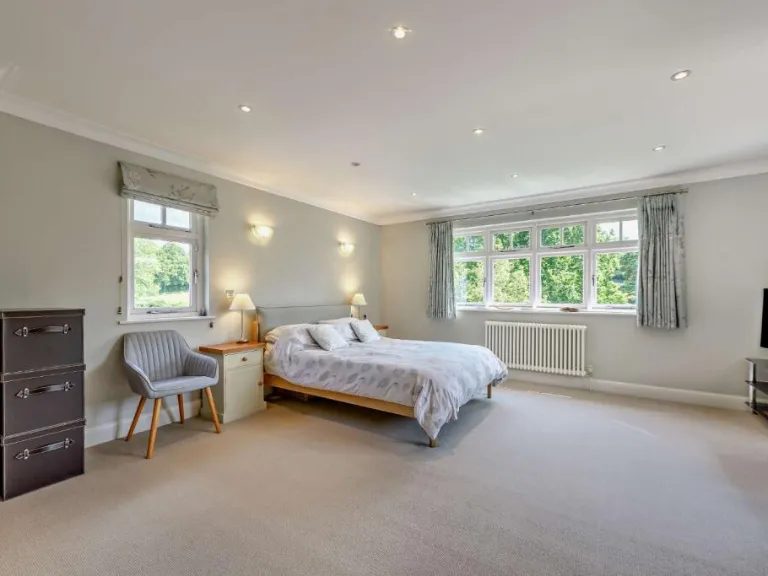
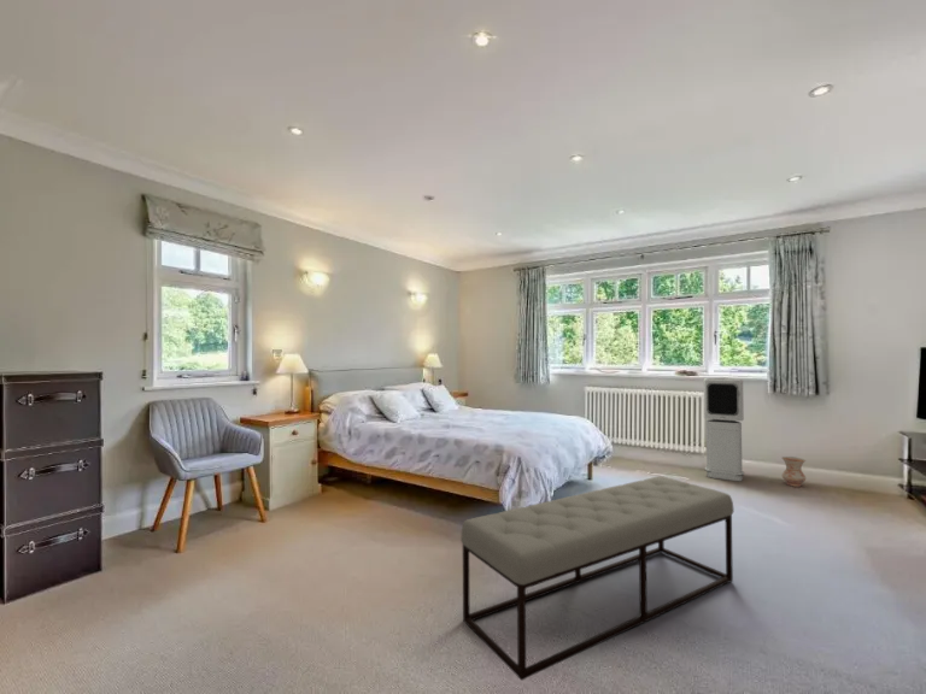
+ air purifier [703,377,745,482]
+ ceramic jug [781,455,807,488]
+ bench [459,475,735,682]
